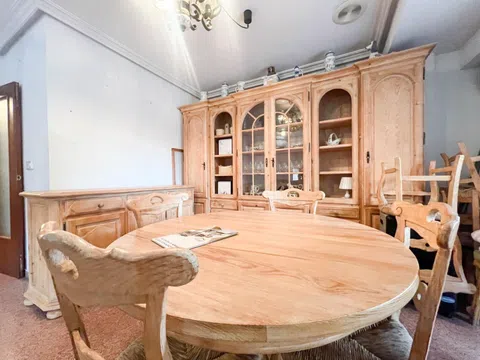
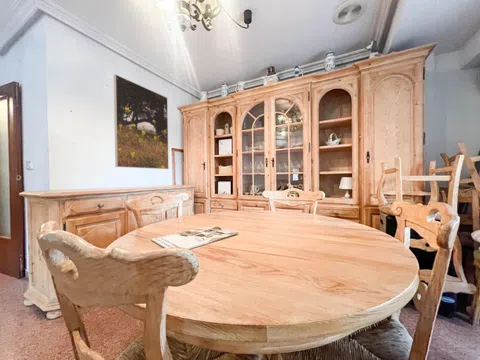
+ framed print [113,73,170,170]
